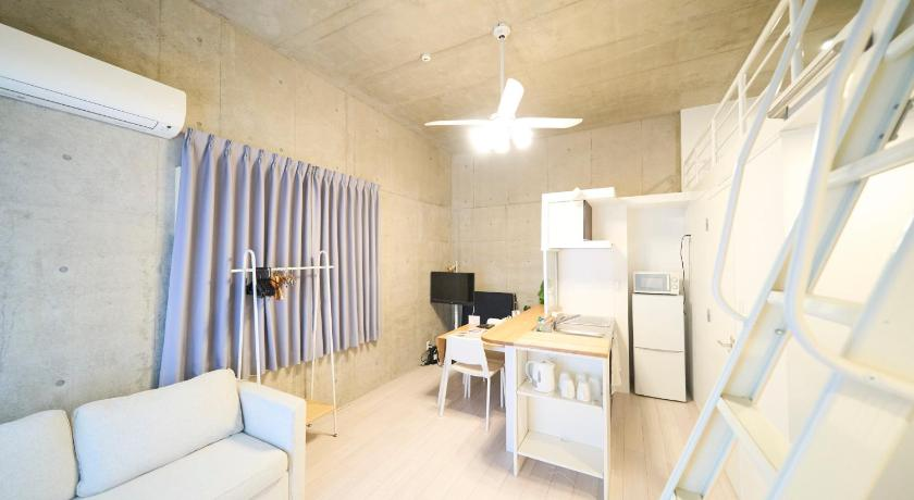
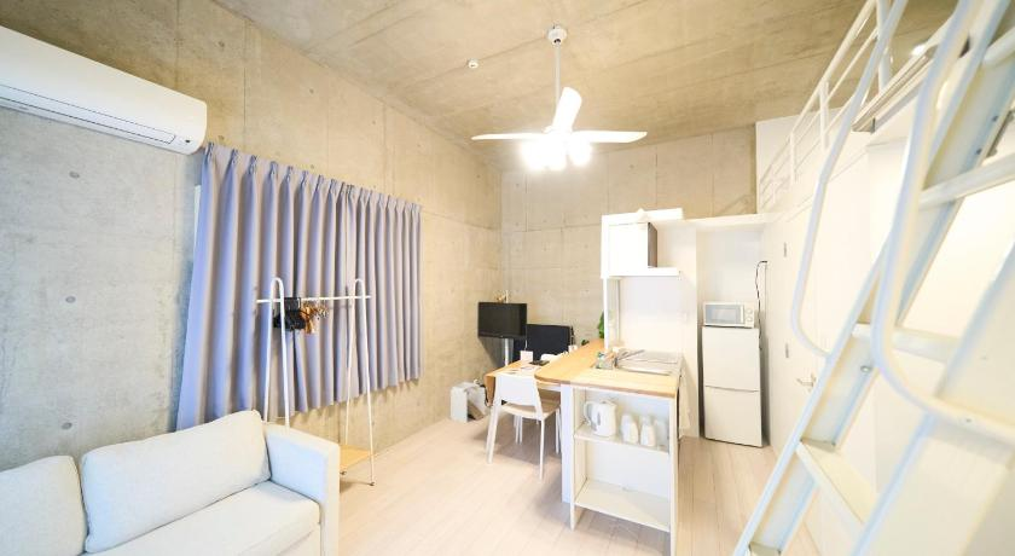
+ staircase [450,381,486,424]
